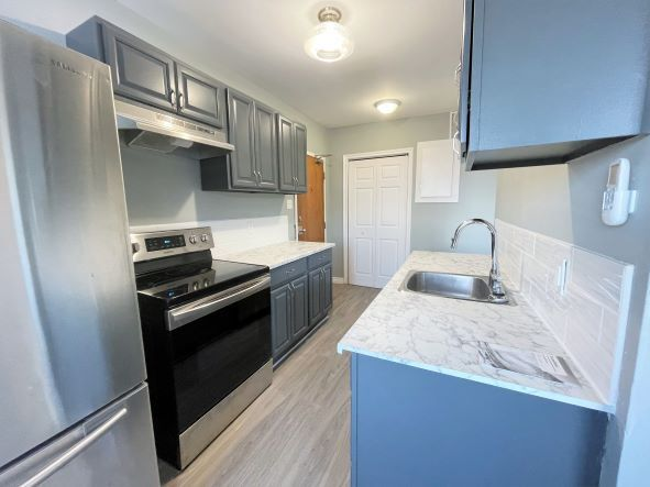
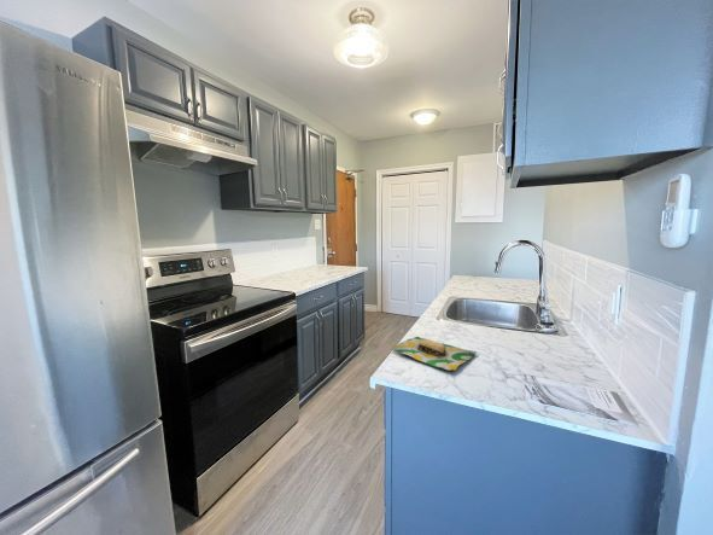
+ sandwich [388,336,479,372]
